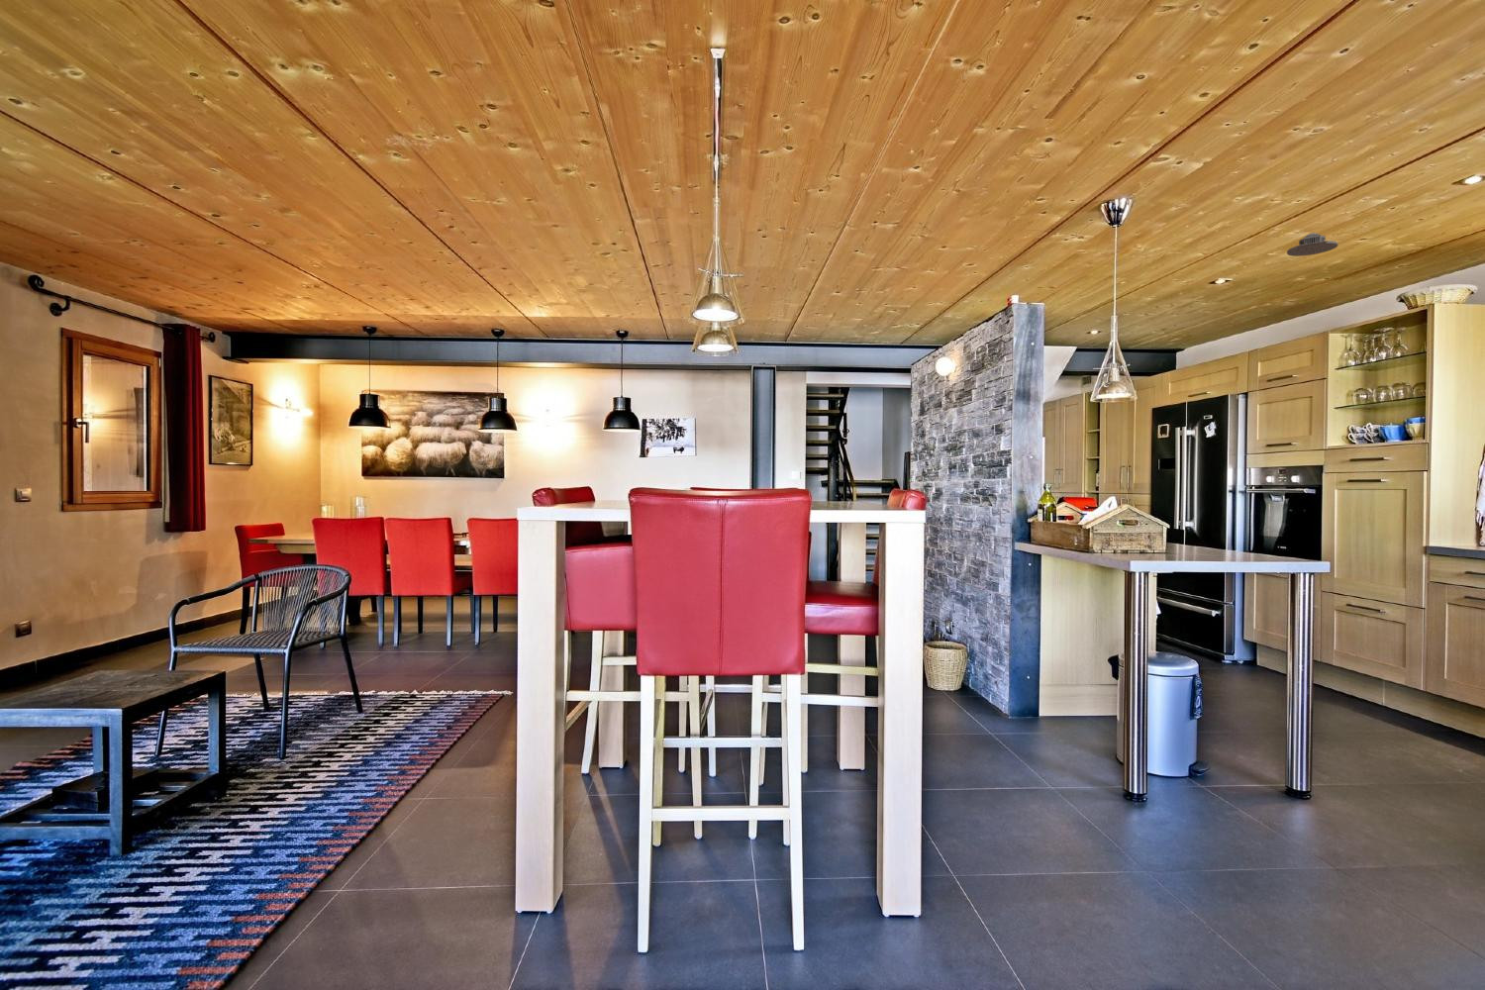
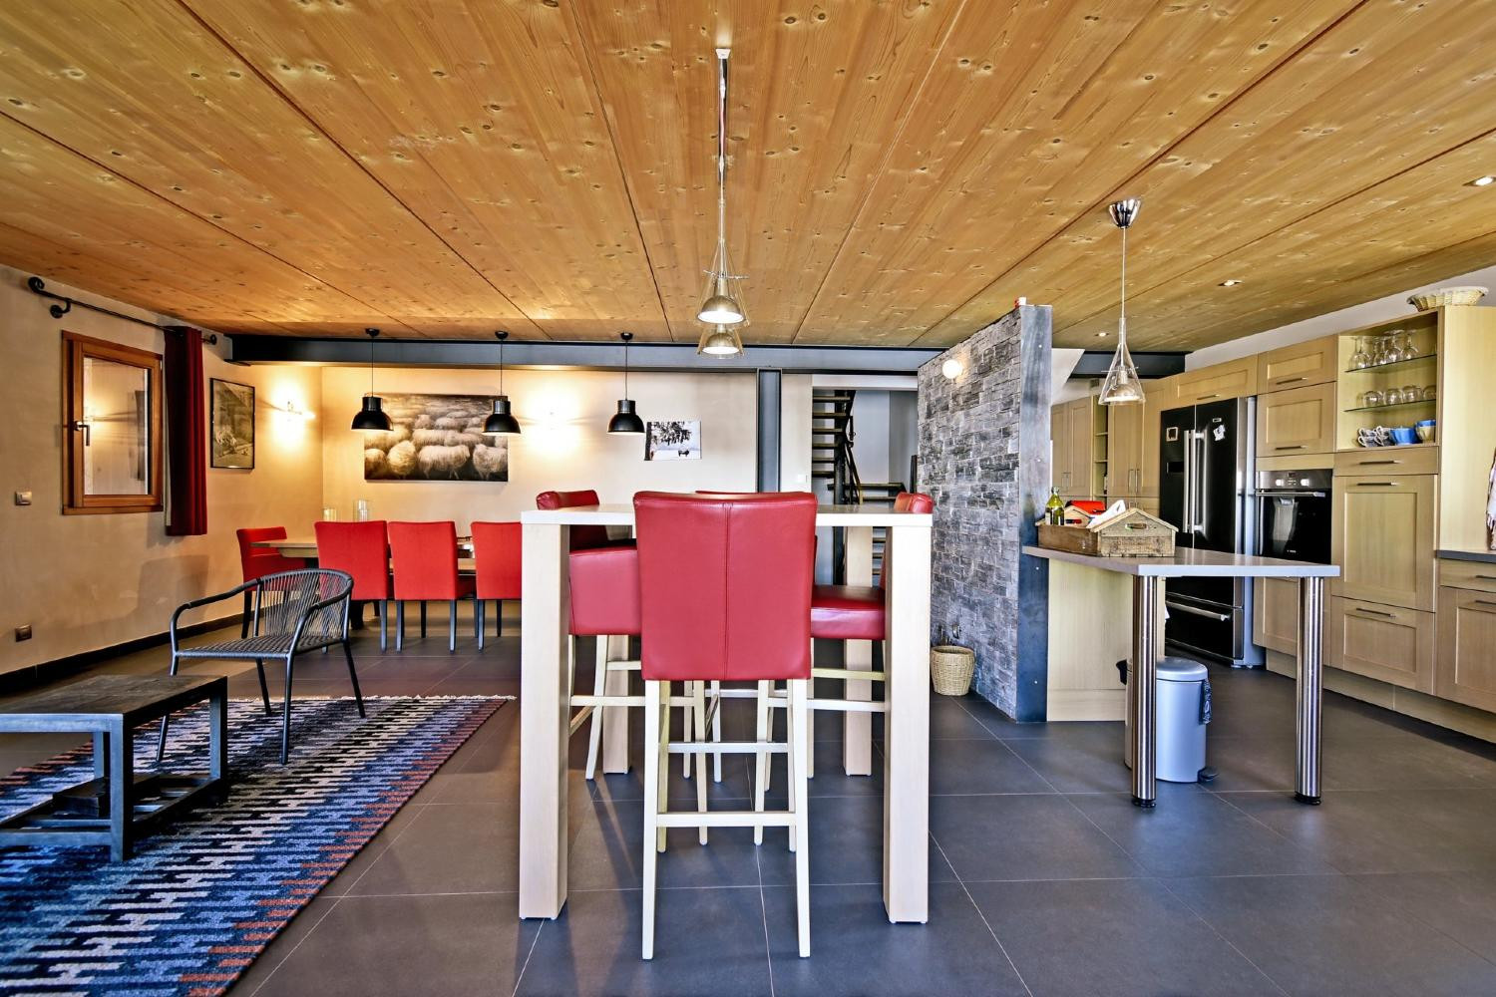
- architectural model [1286,232,1338,257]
